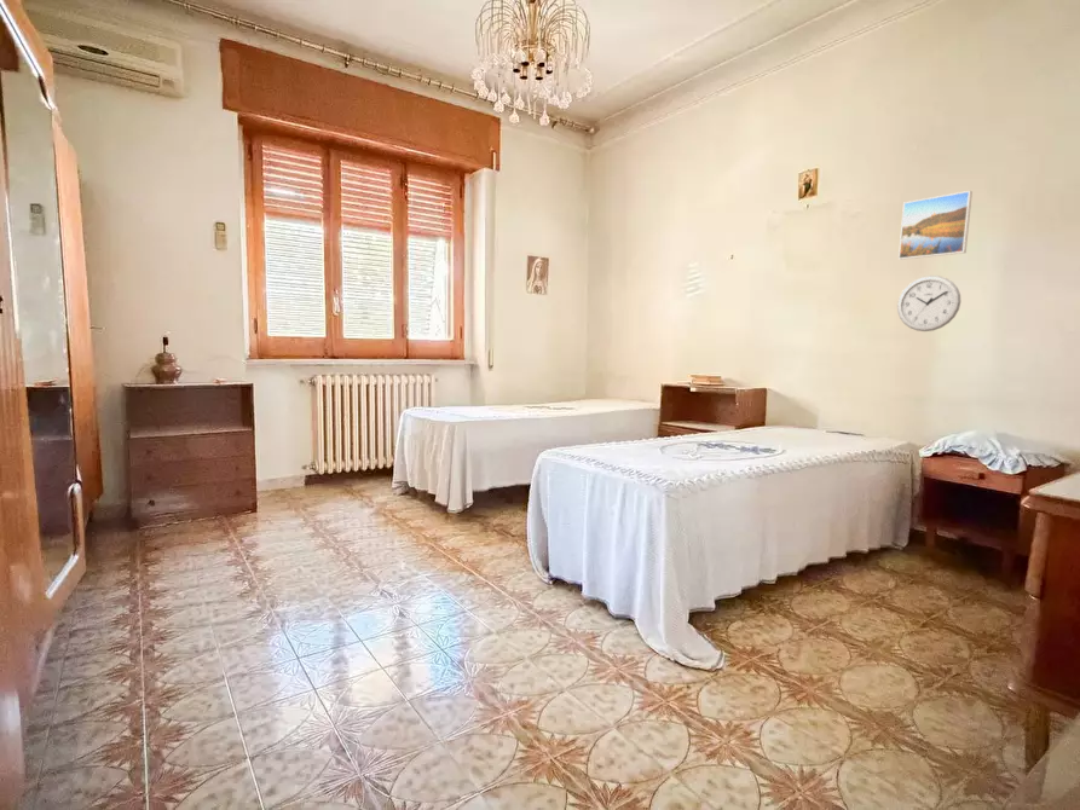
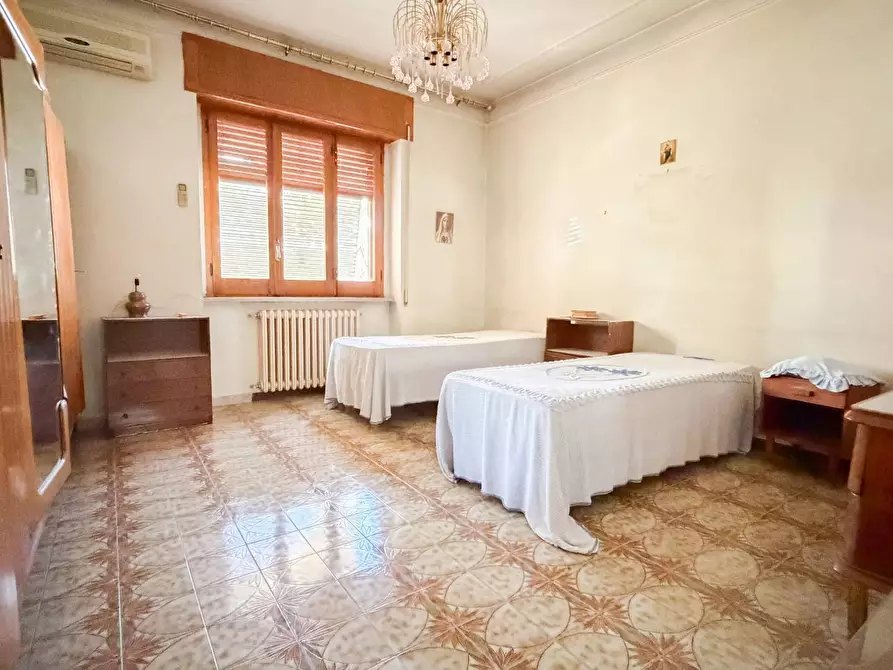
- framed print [897,190,974,261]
- wall clock [896,274,961,332]
